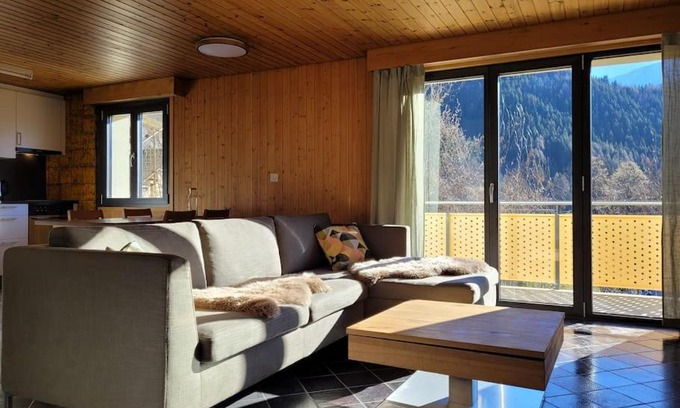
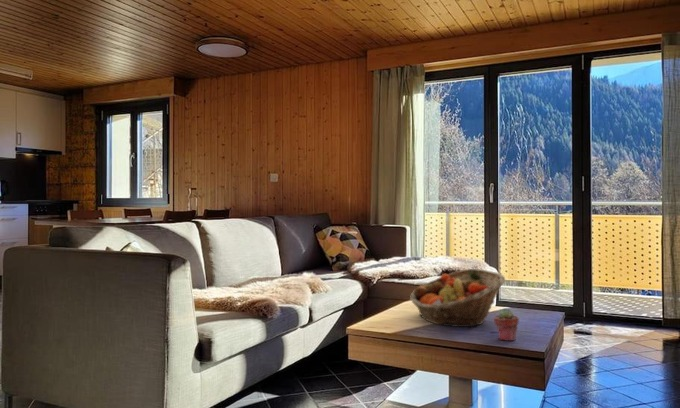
+ potted succulent [493,307,520,342]
+ fruit basket [409,268,506,328]
